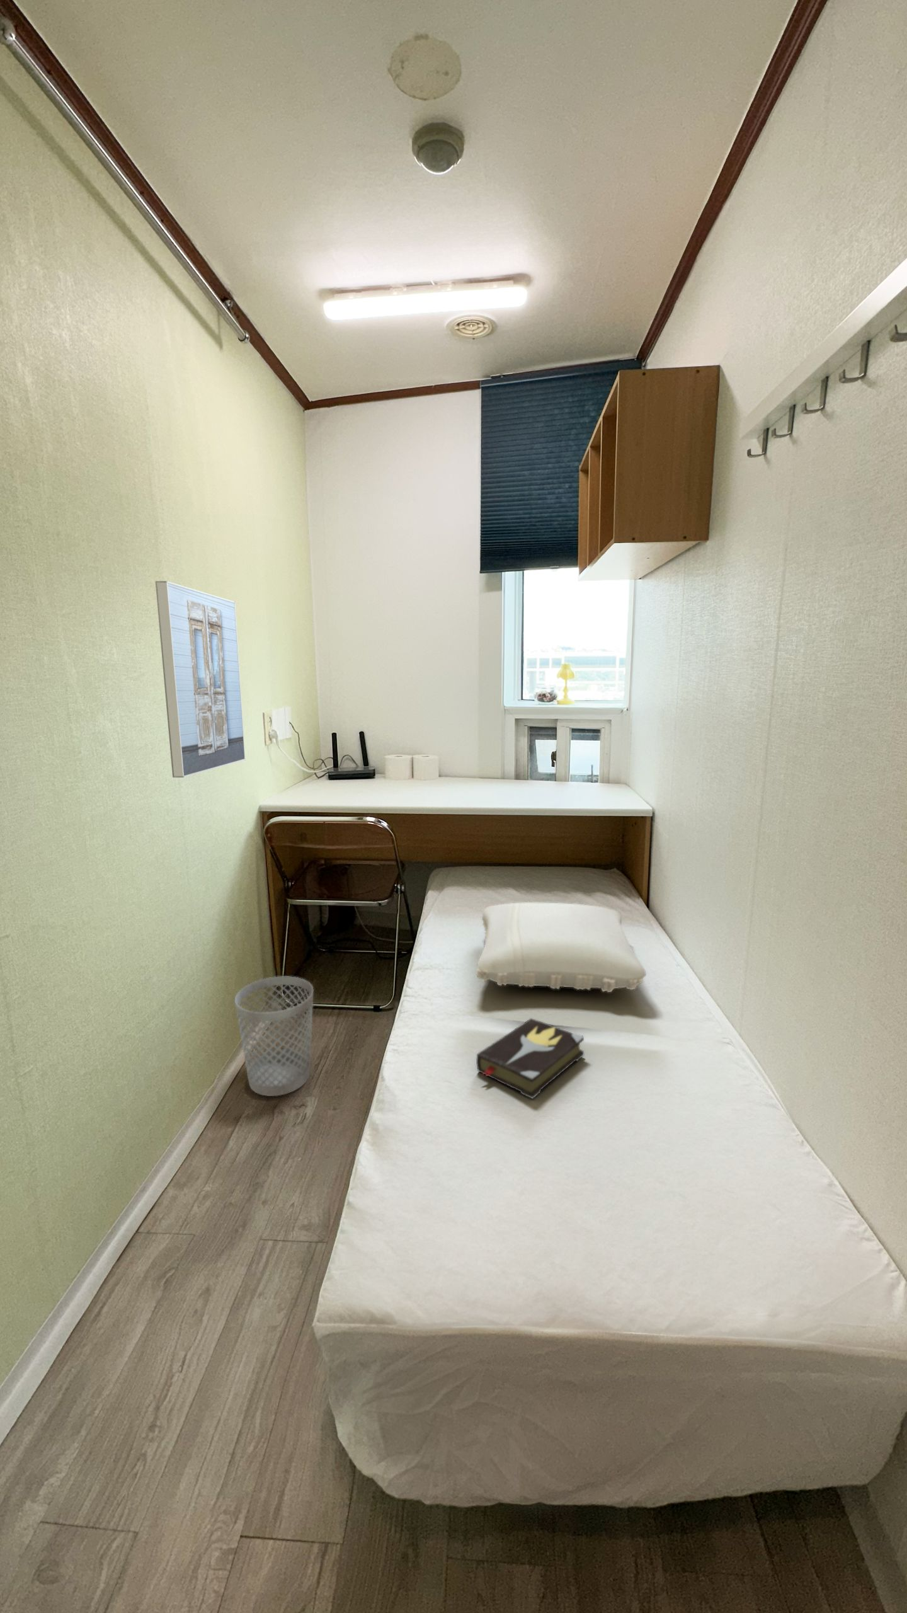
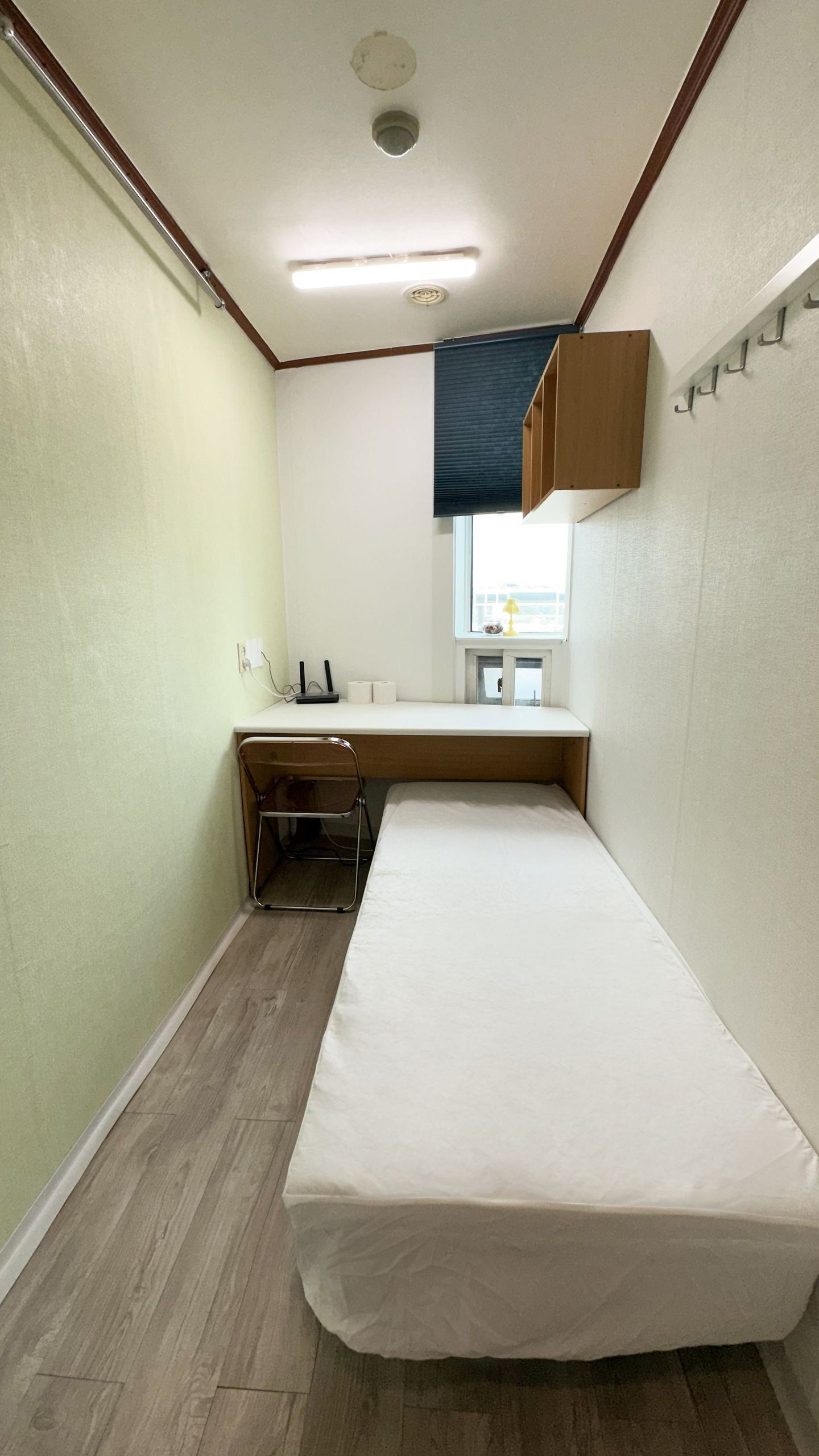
- wastebasket [235,976,315,1097]
- hardback book [475,1018,585,1099]
- pillow [475,902,647,993]
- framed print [155,581,246,778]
